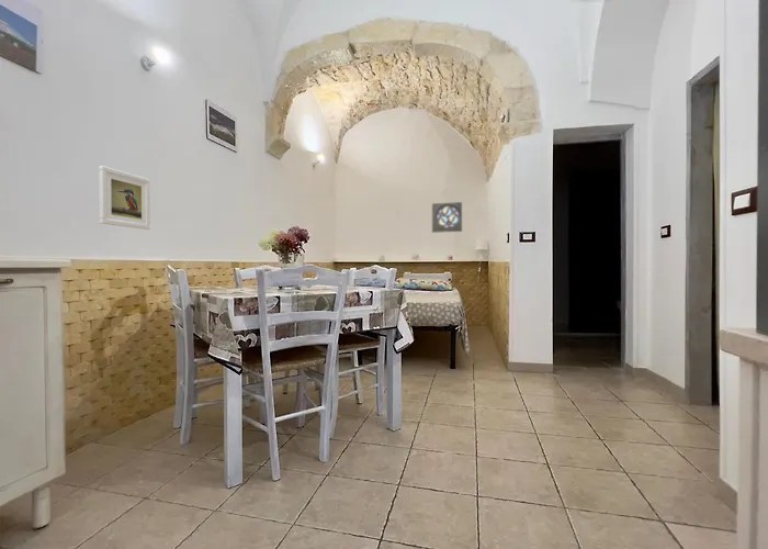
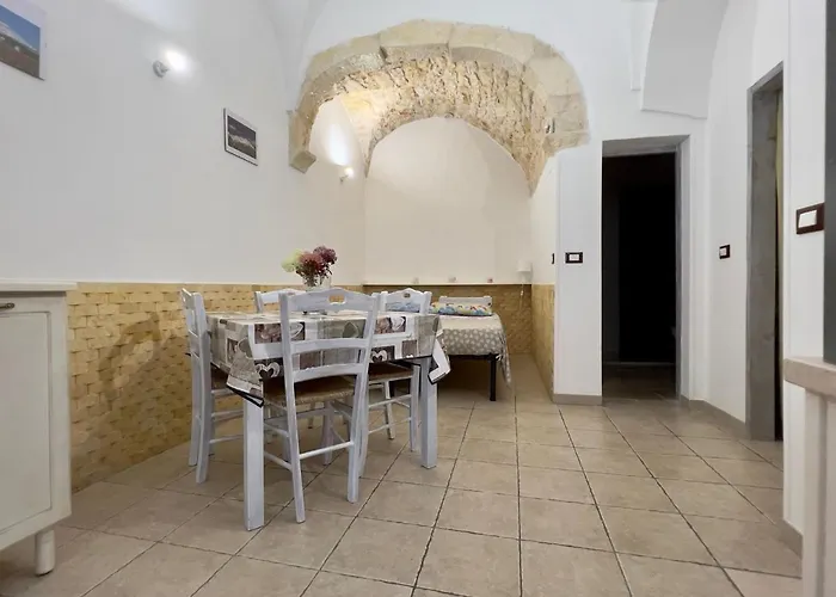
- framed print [98,165,151,231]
- wall ornament [431,201,463,234]
